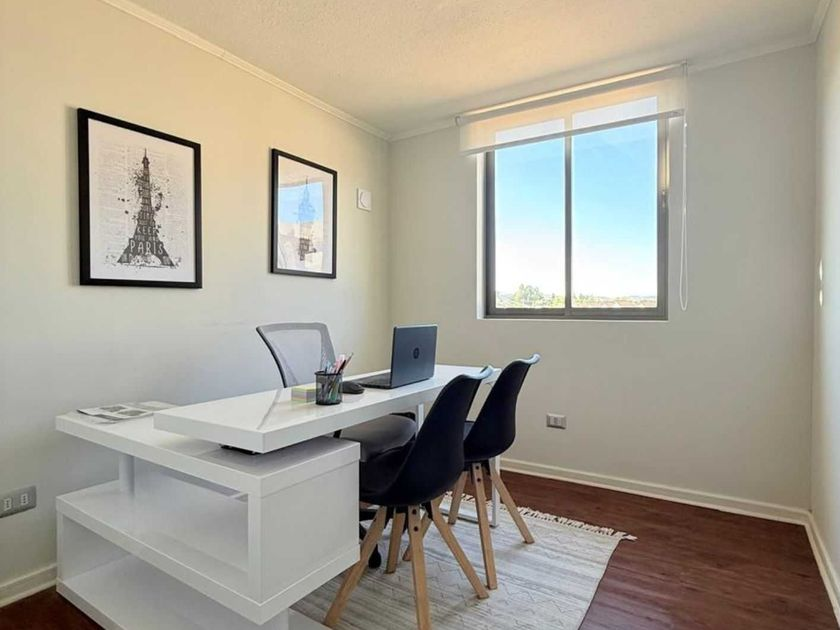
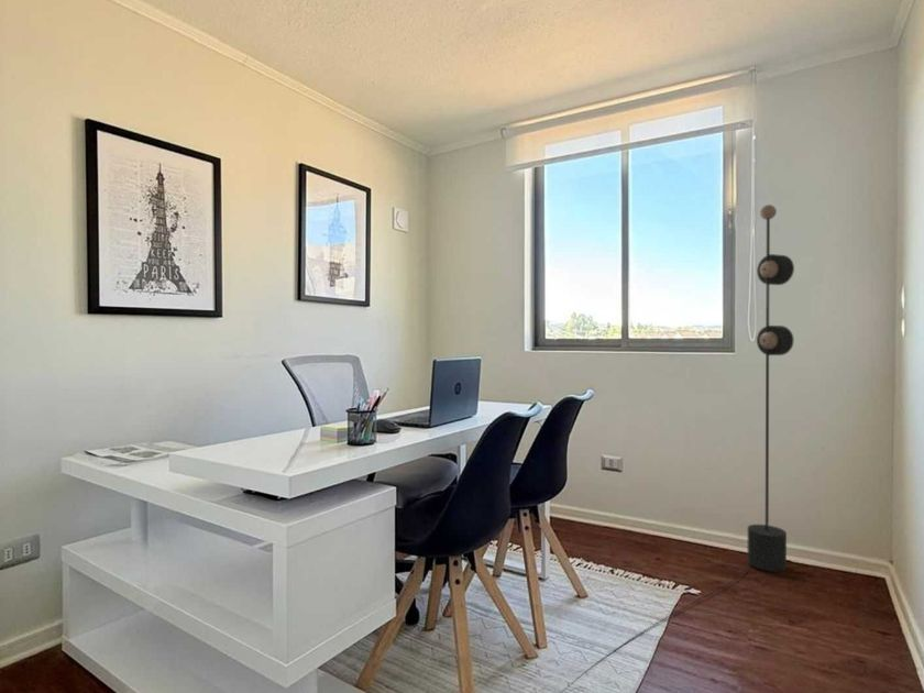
+ floor lamp [560,204,795,693]
